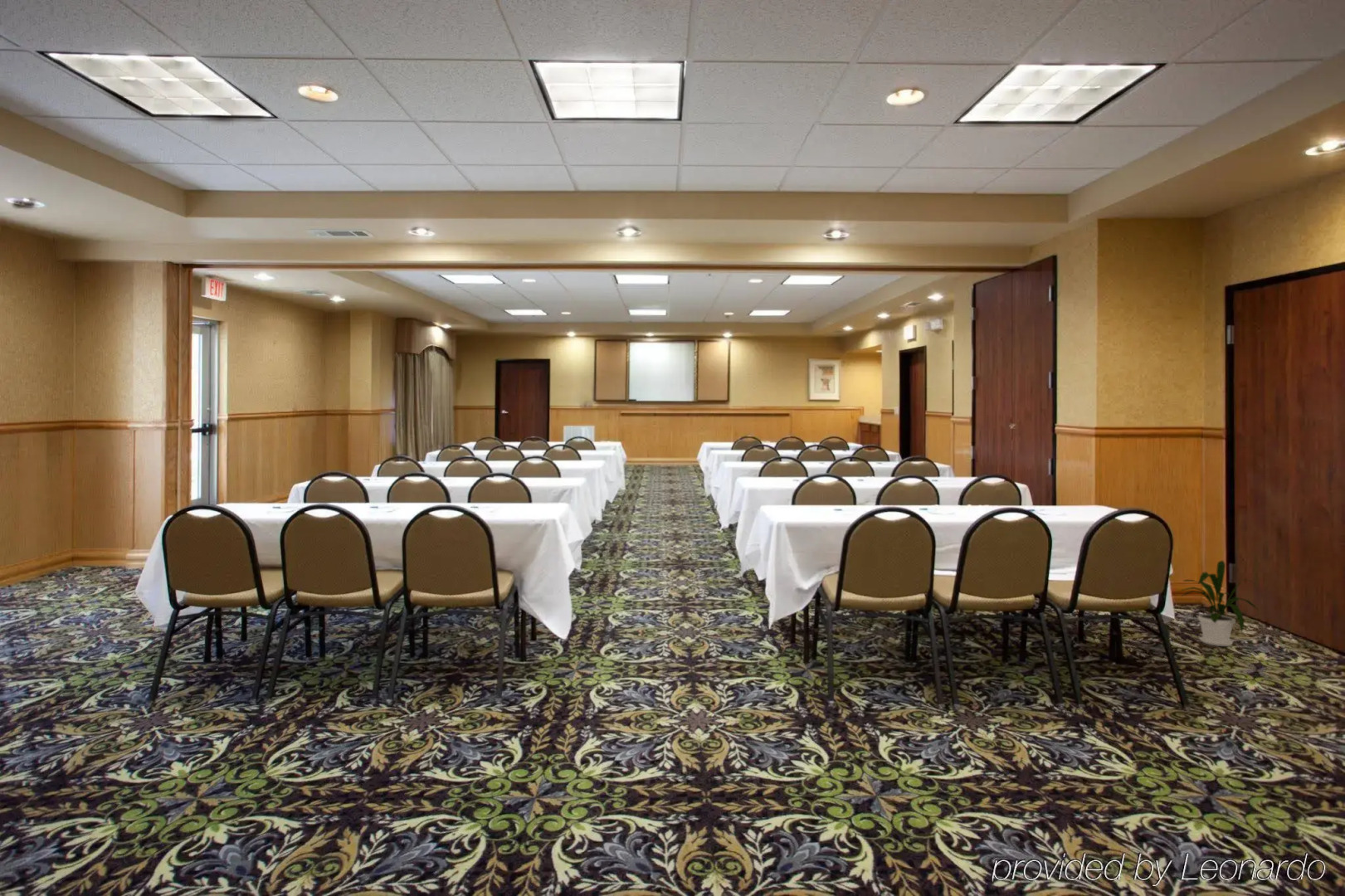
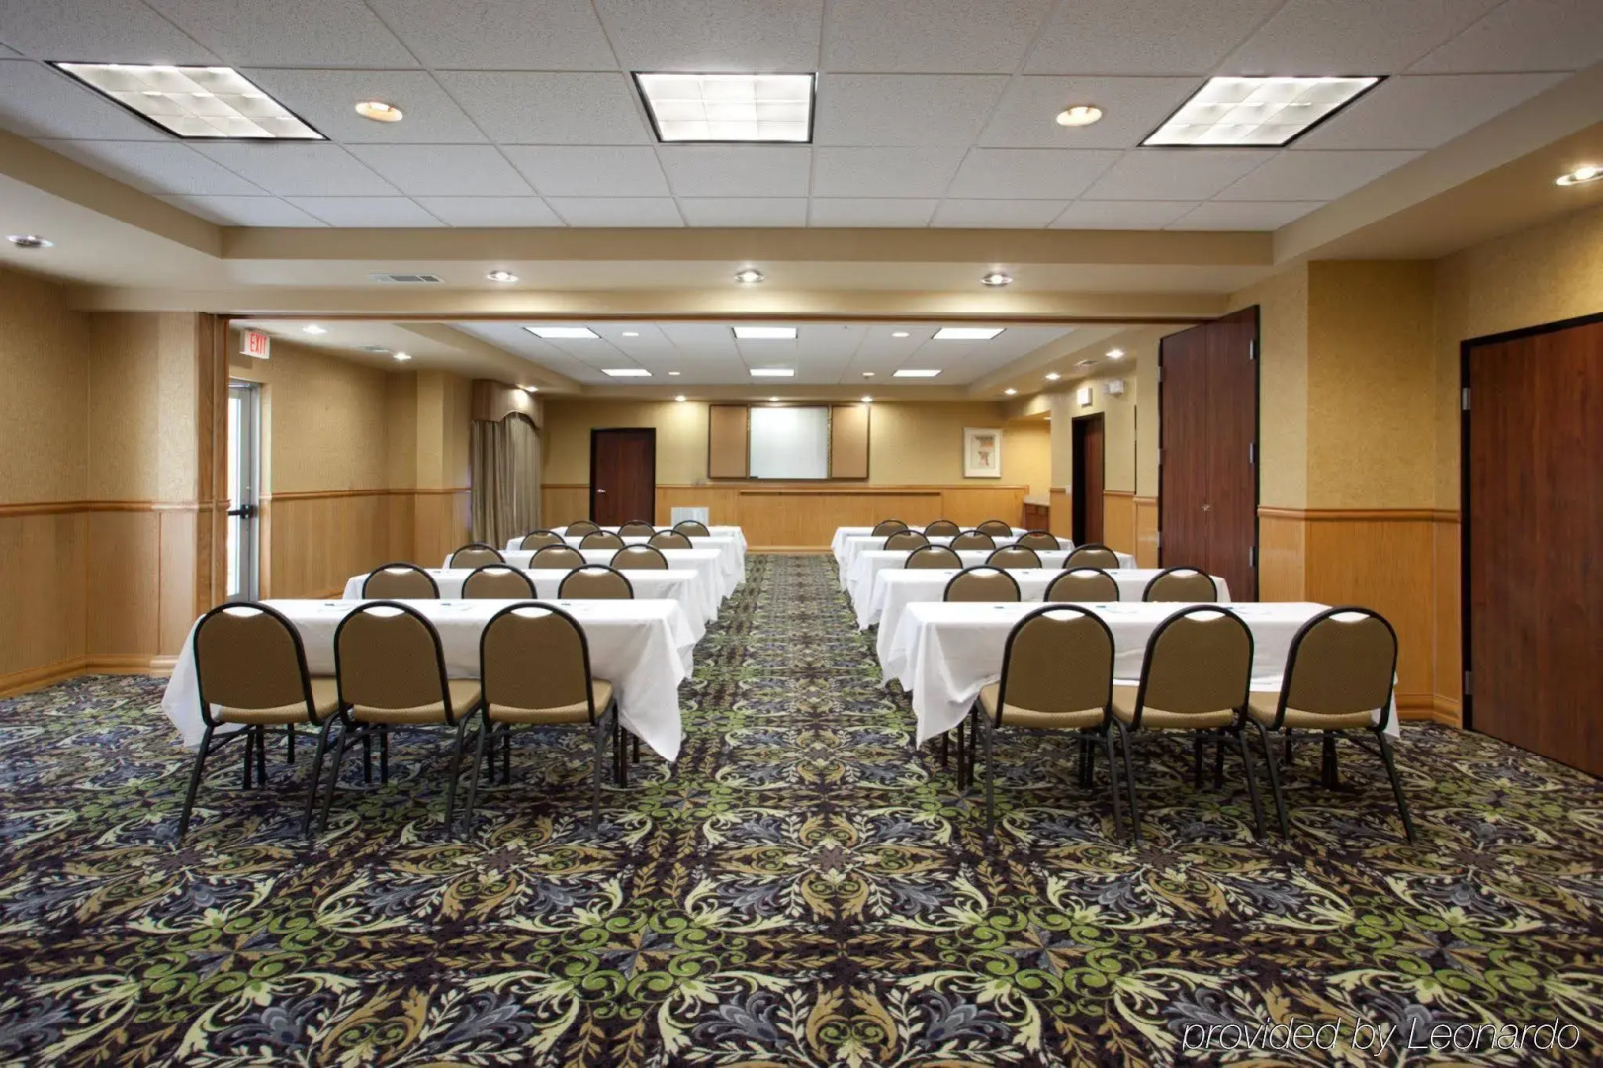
- house plant [1182,560,1260,647]
